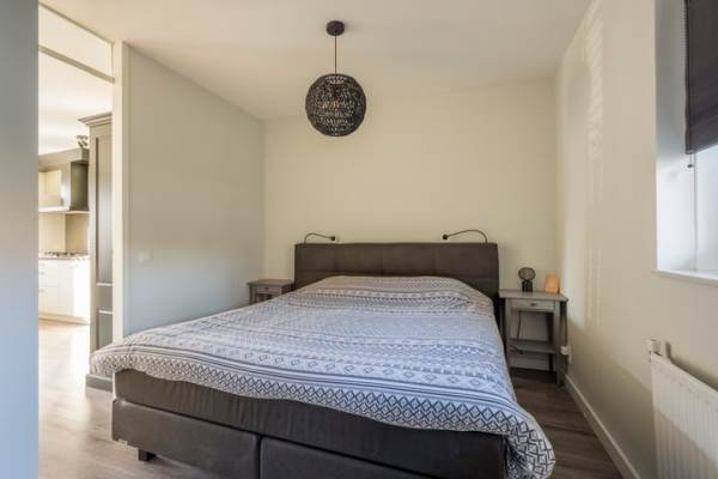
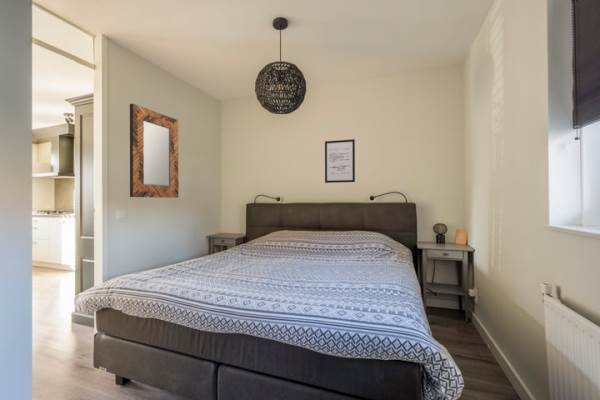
+ wall art [324,138,356,184]
+ home mirror [129,103,180,199]
